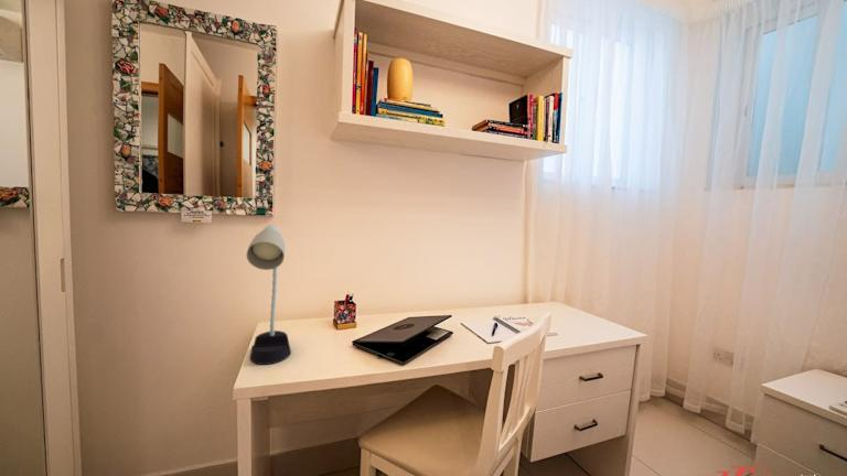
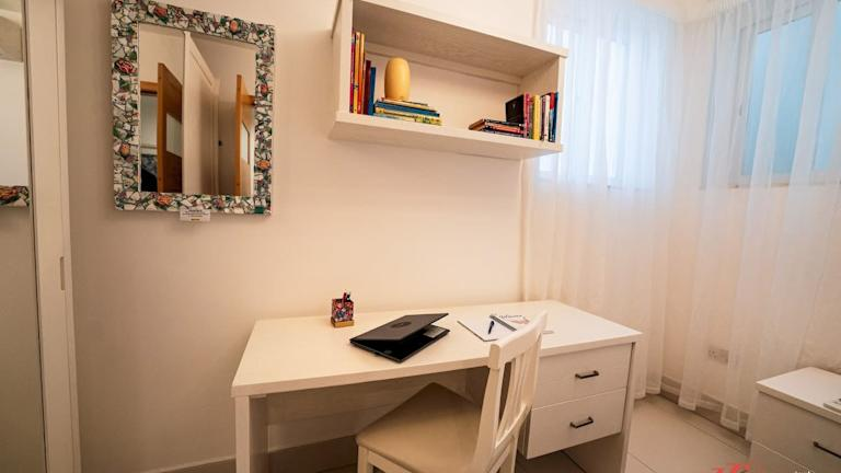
- desk lamp [246,224,292,366]
